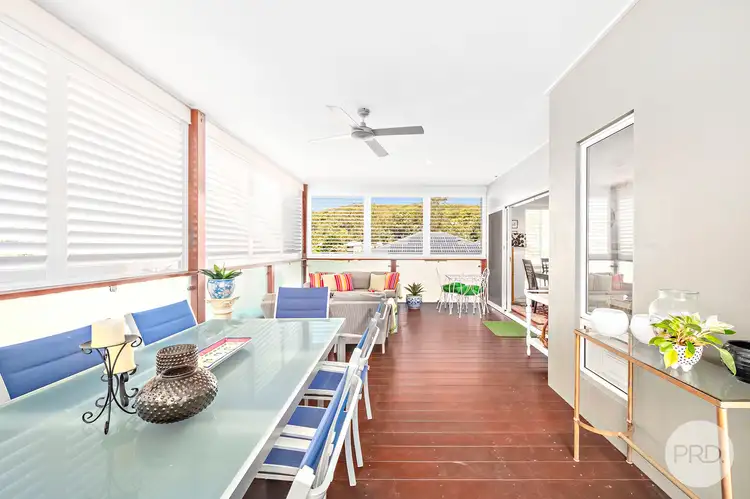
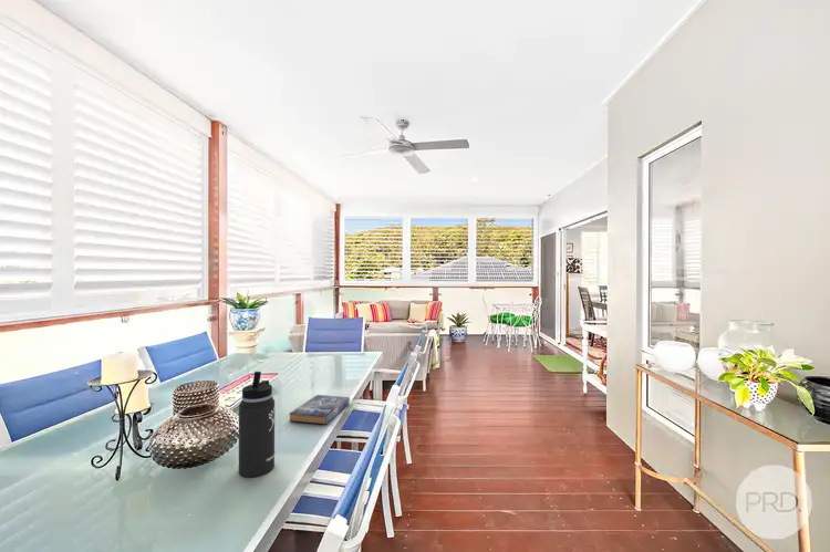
+ thermos bottle [238,371,277,478]
+ book [288,394,351,425]
